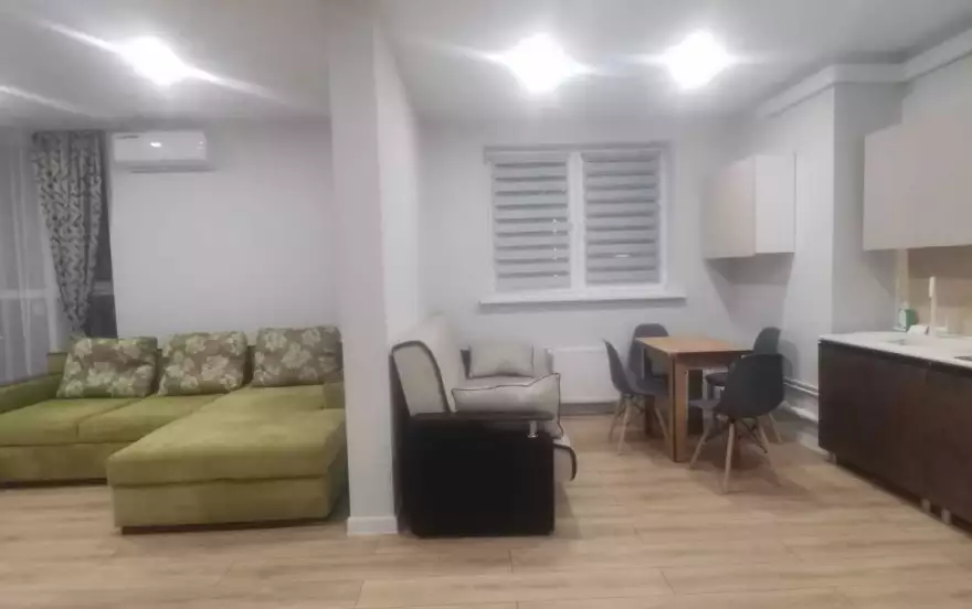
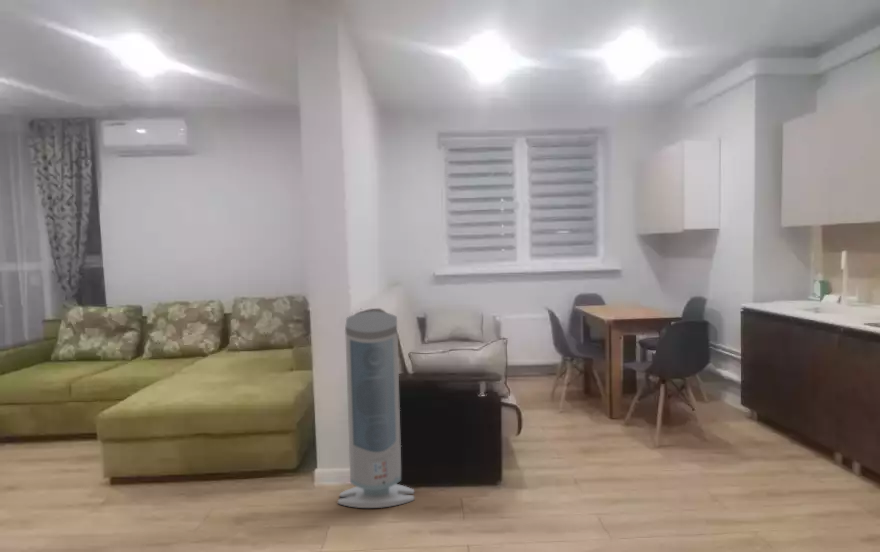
+ air purifier [337,310,415,509]
